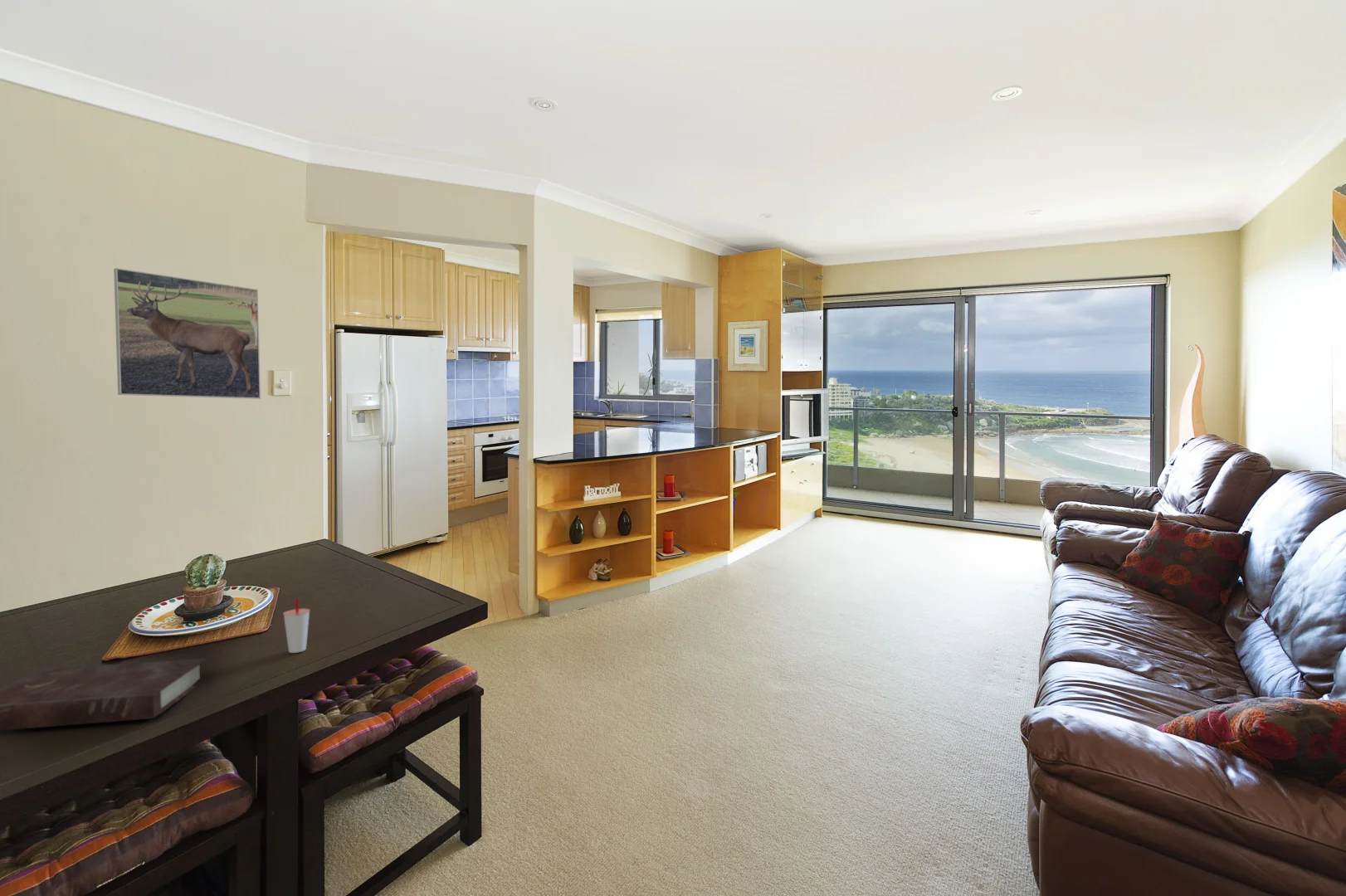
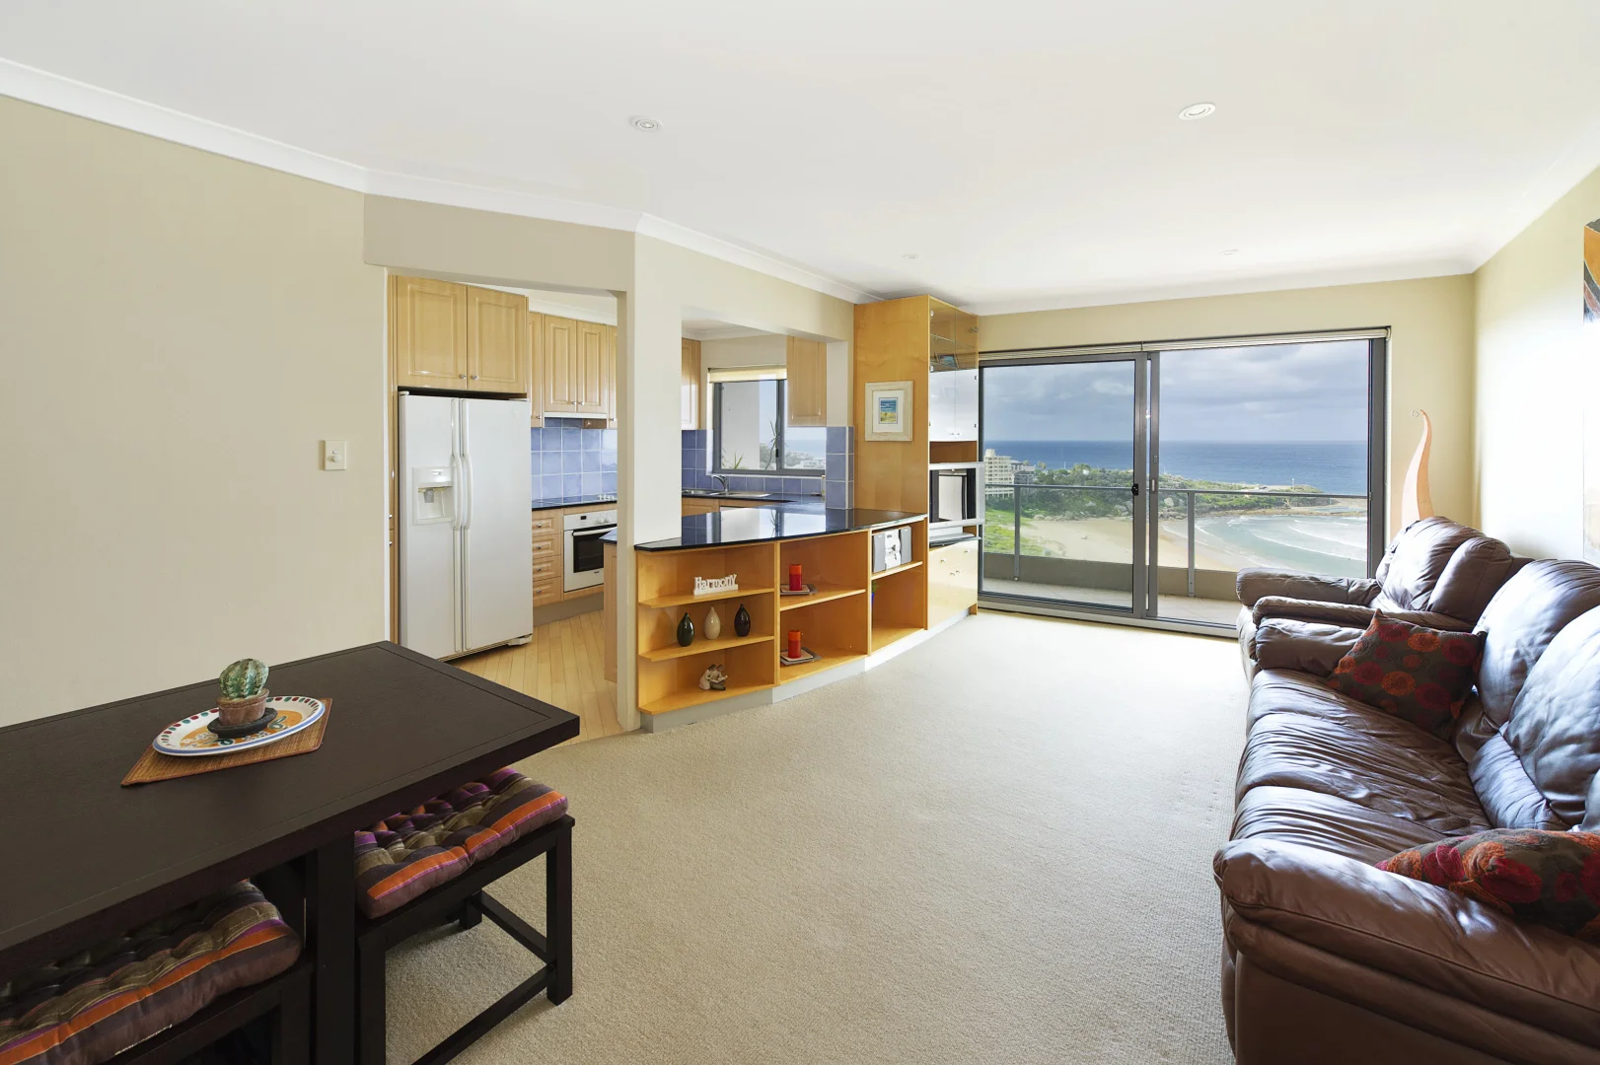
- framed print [113,267,261,400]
- book [0,658,207,732]
- cup [282,597,311,654]
